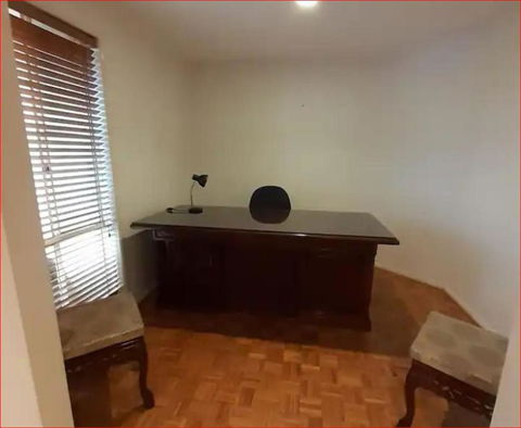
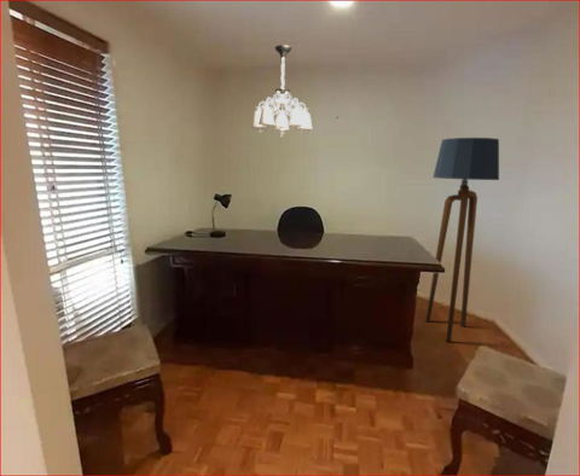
+ floor lamp [424,137,500,343]
+ chandelier [250,43,313,137]
